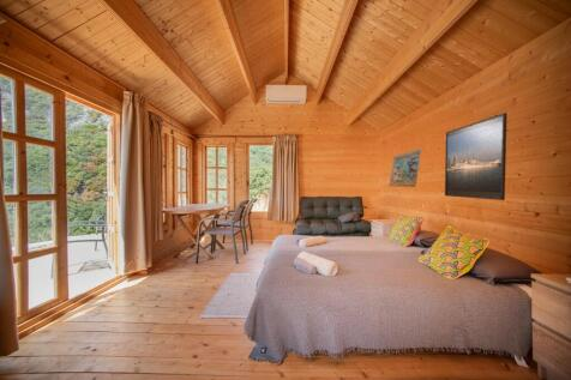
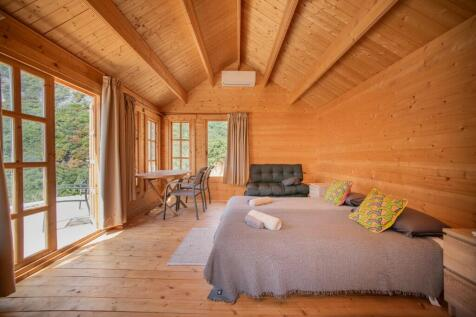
- decorative wall panel [387,147,422,188]
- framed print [444,111,509,201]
